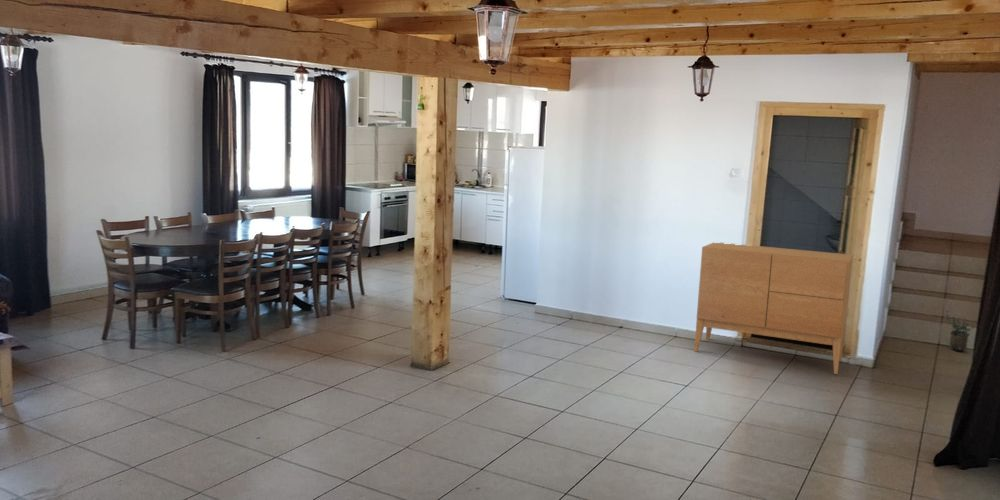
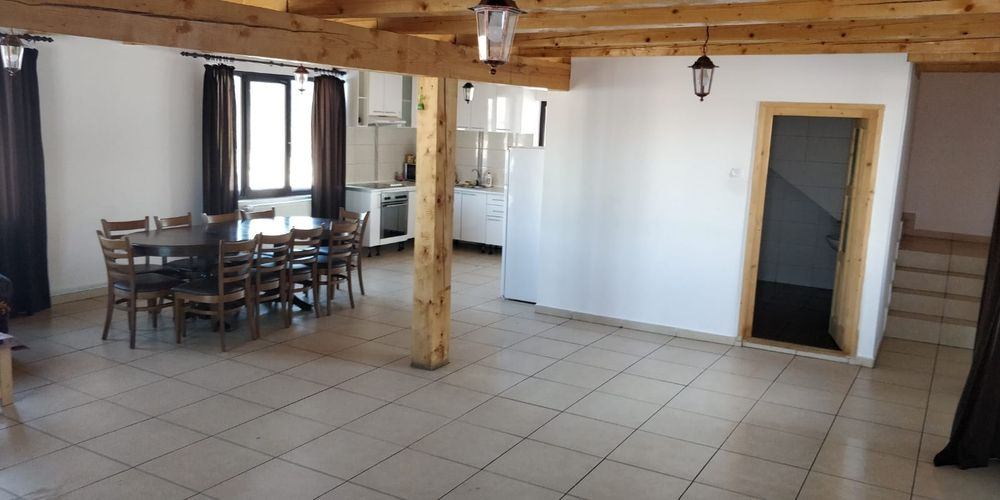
- potted plant [945,310,975,352]
- sideboard [693,241,854,375]
